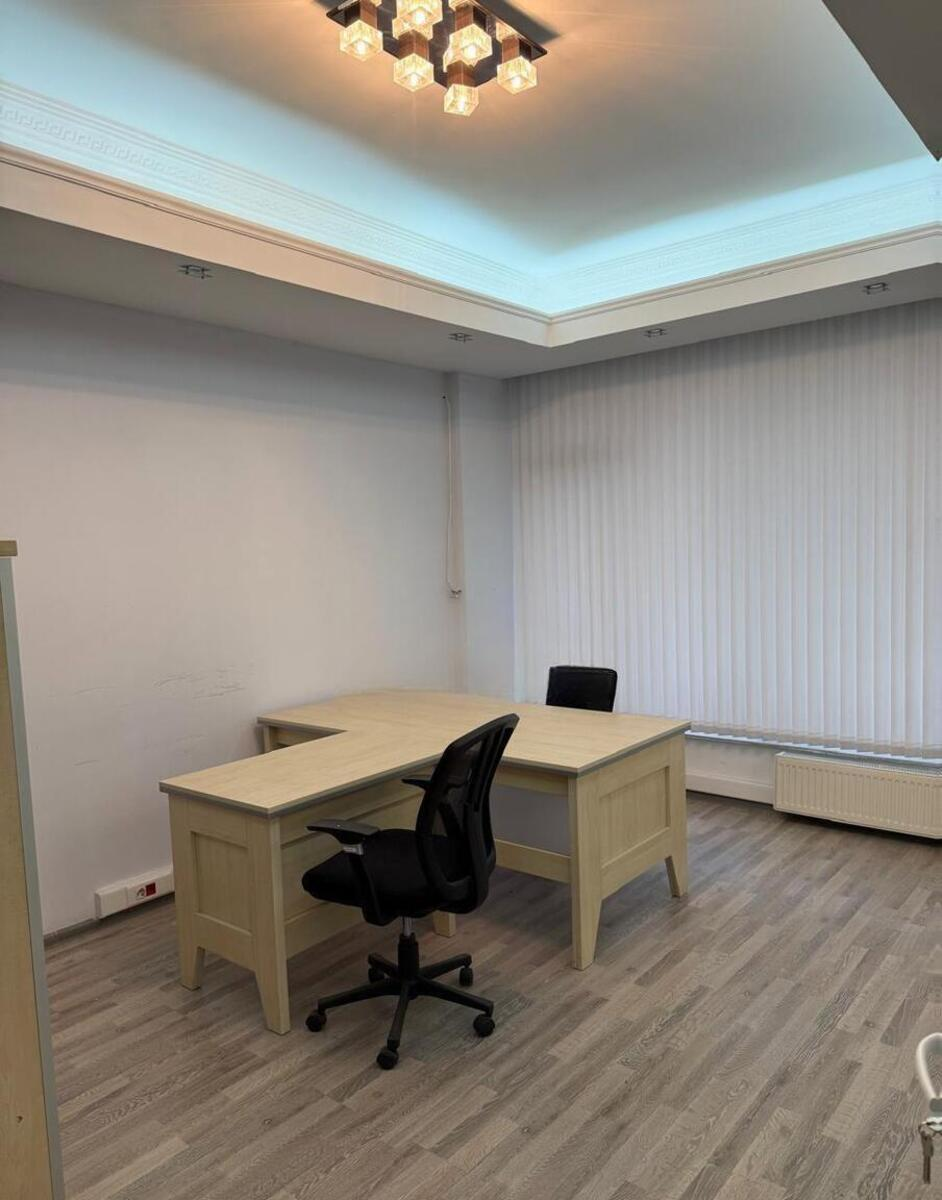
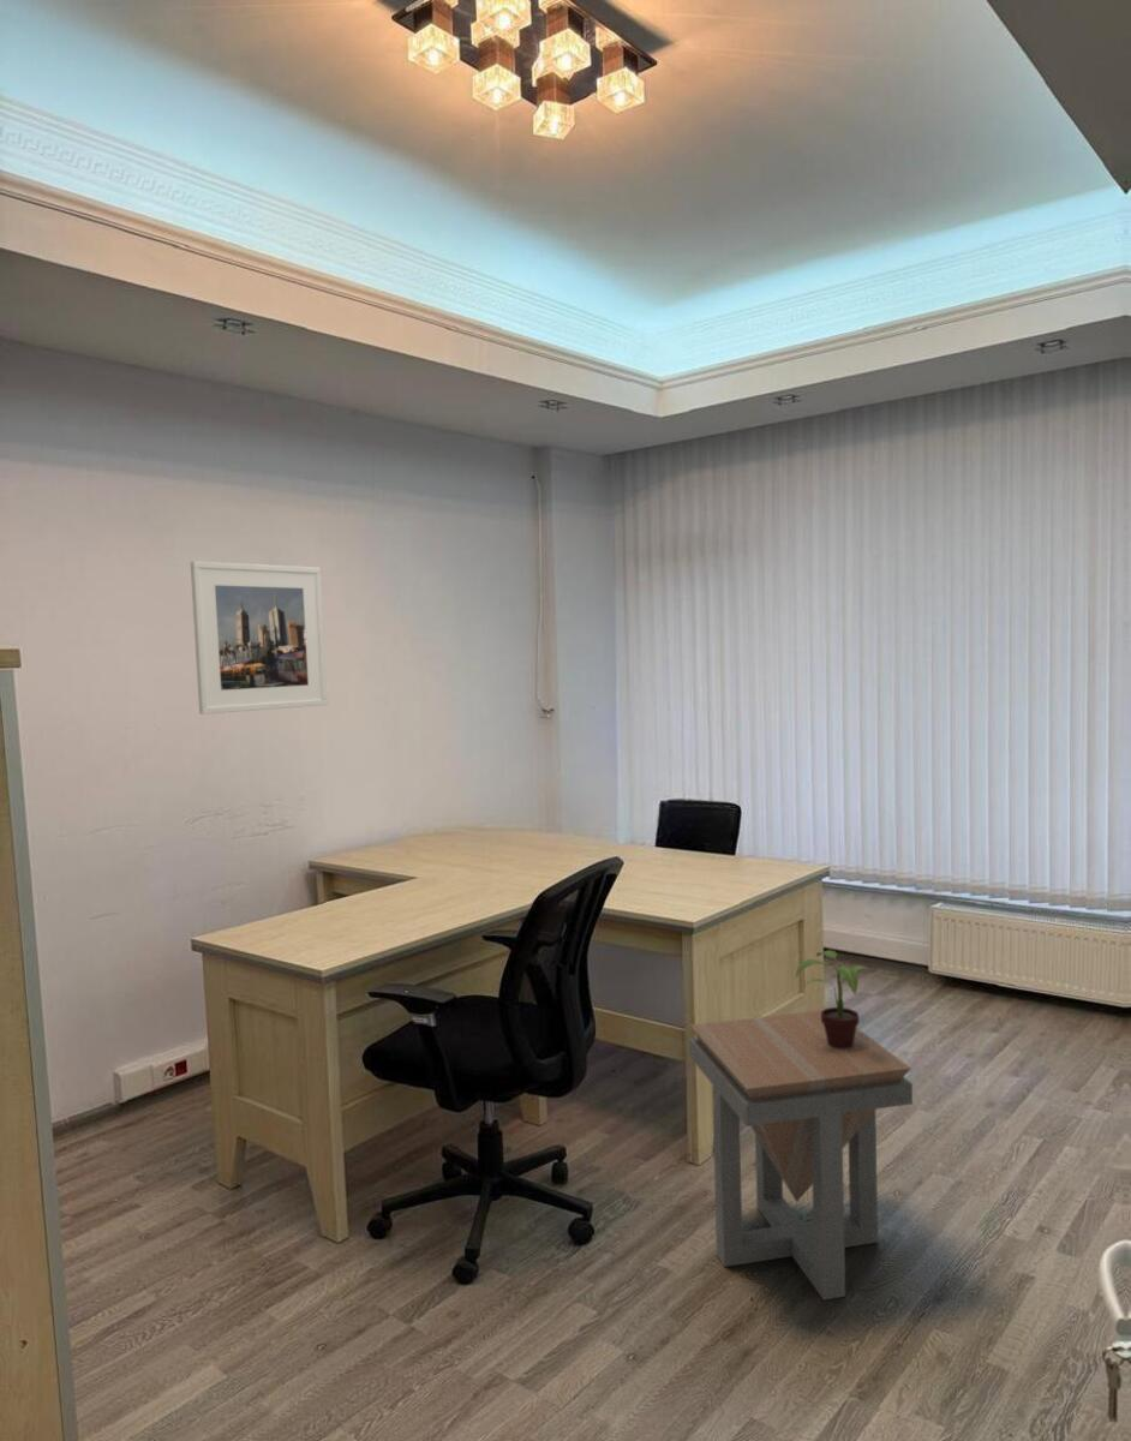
+ side table [688,1009,914,1302]
+ potted plant [794,950,875,1048]
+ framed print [190,560,328,716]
